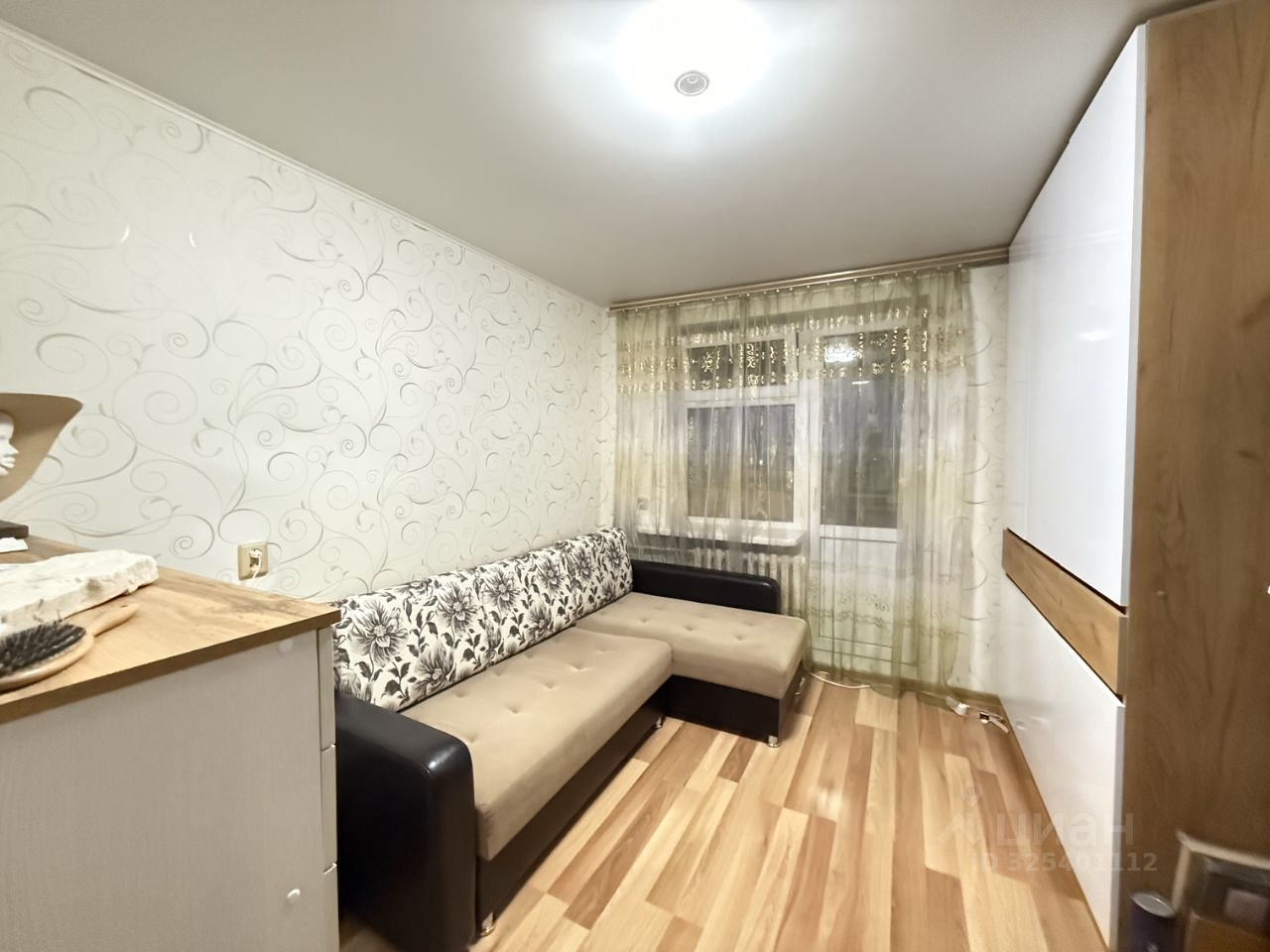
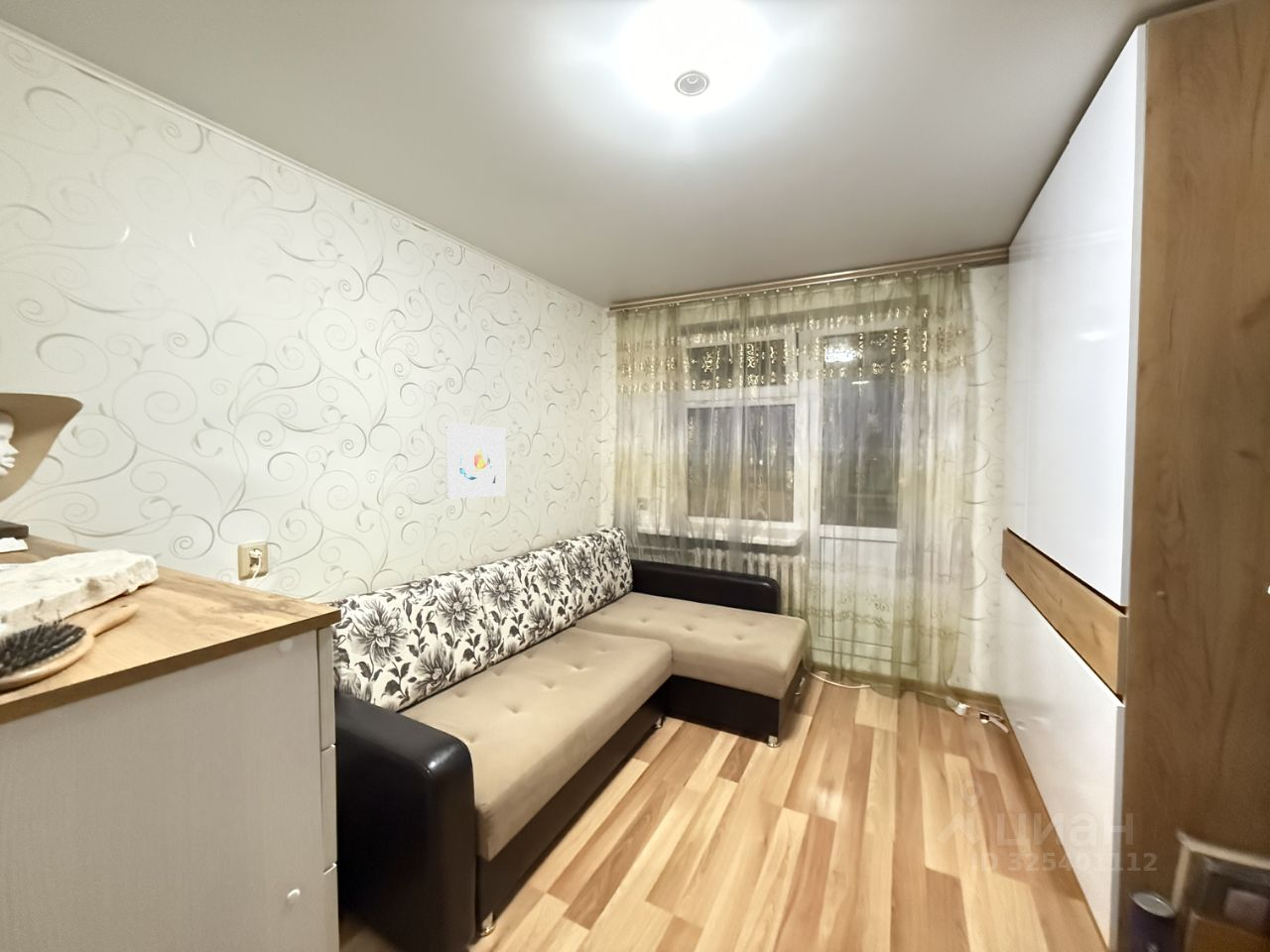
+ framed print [445,421,507,500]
